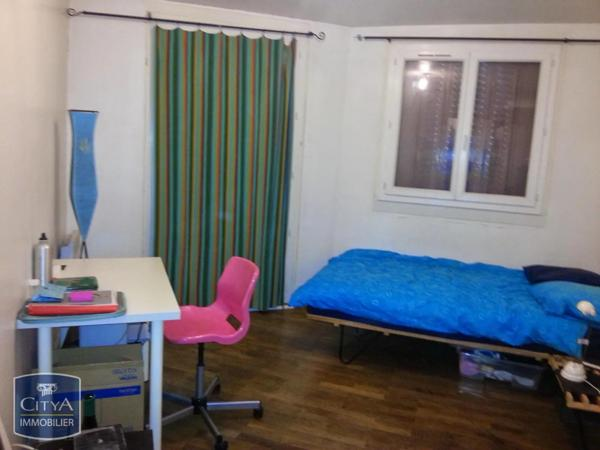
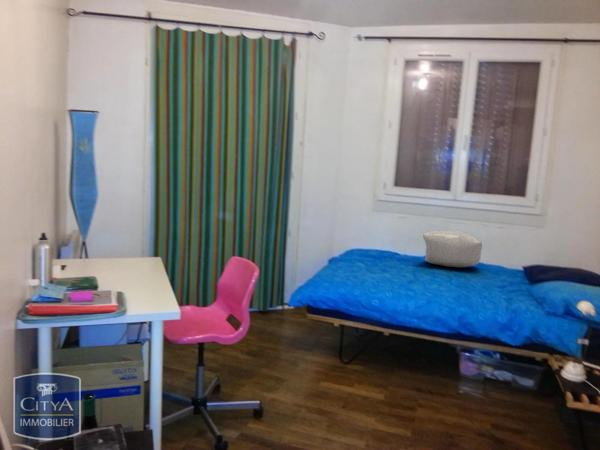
+ pillow [422,229,483,268]
